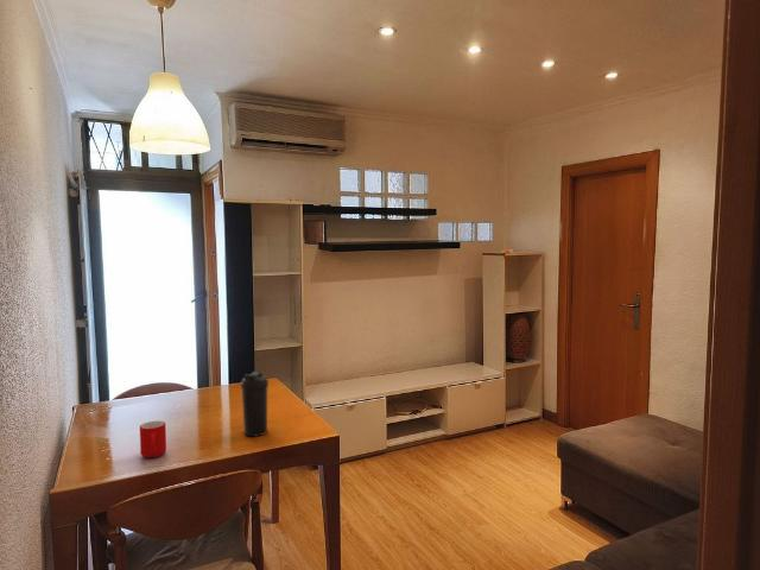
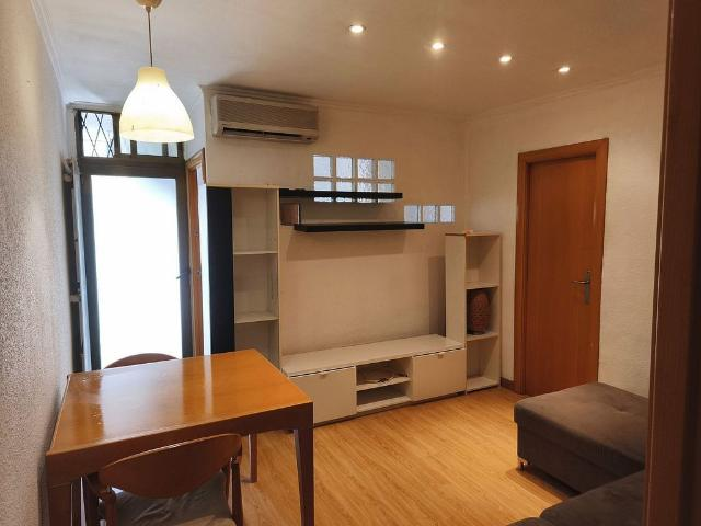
- water bottle [240,369,270,437]
- cup [139,420,167,458]
